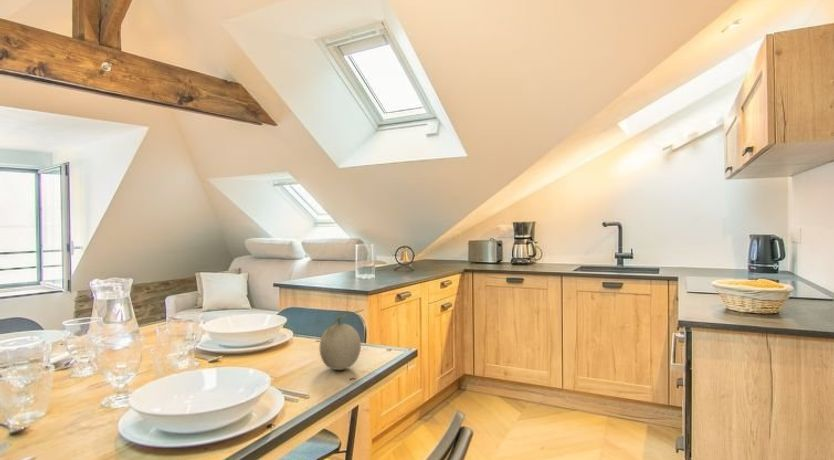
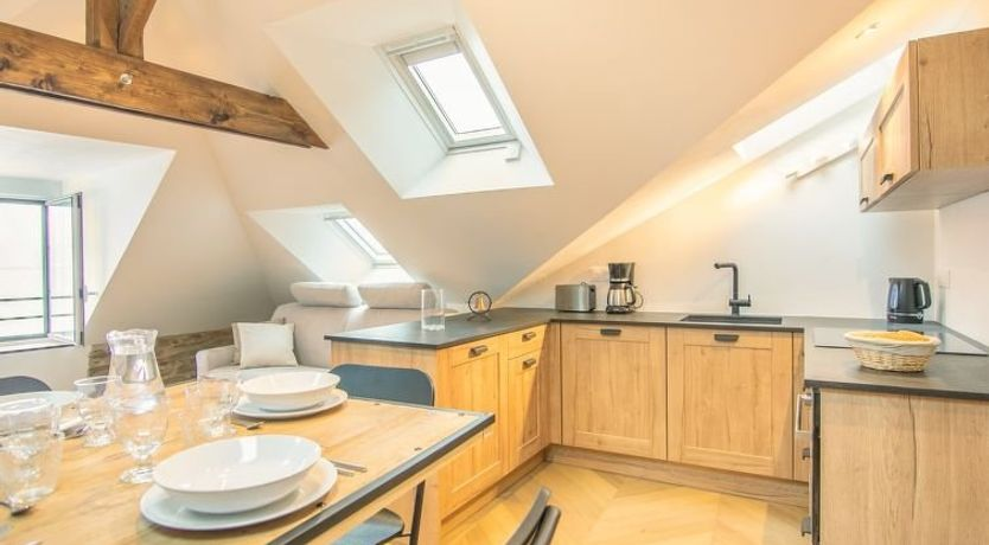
- fruit [319,308,365,371]
